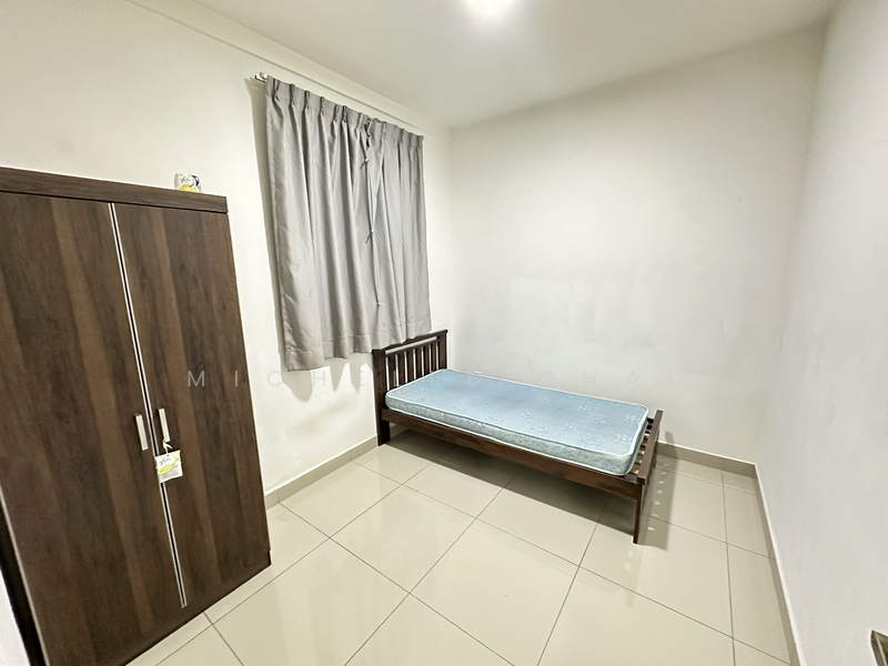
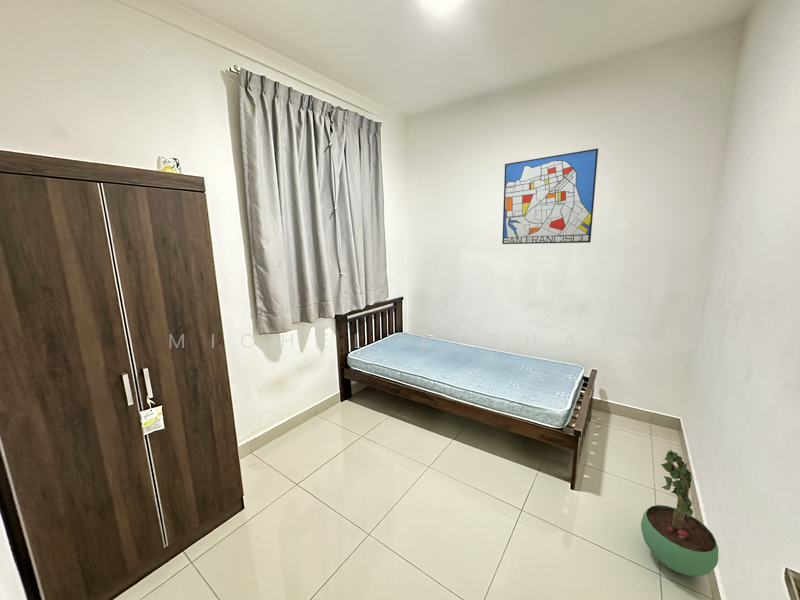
+ potted plant [640,449,719,578]
+ wall art [501,148,599,245]
